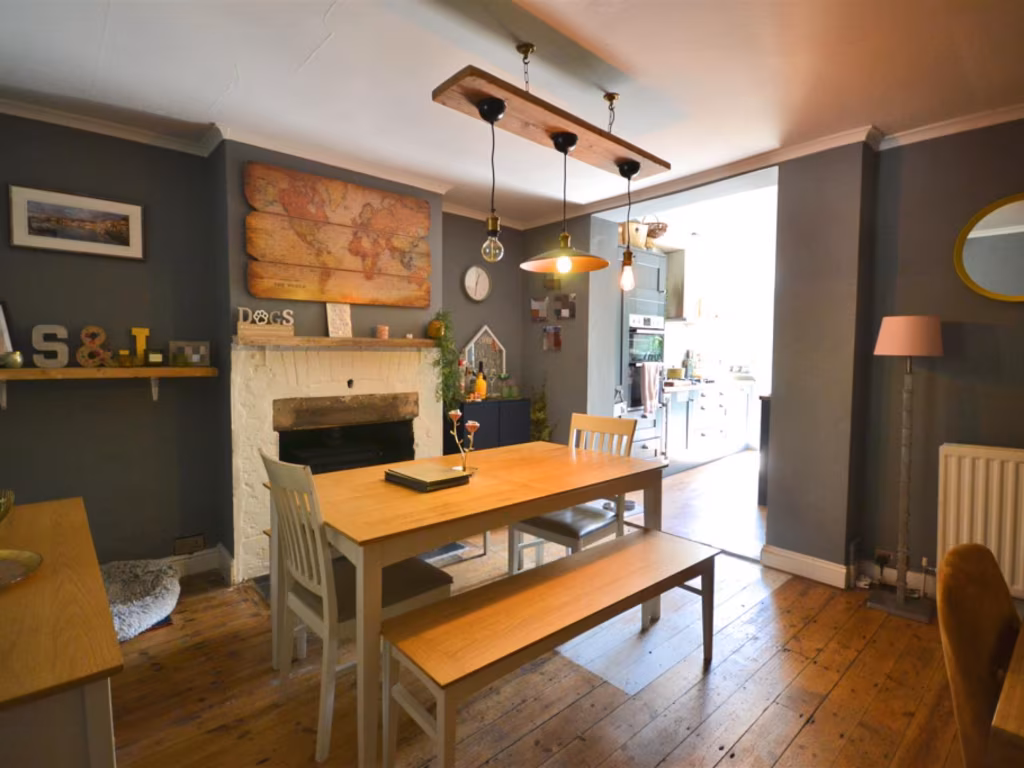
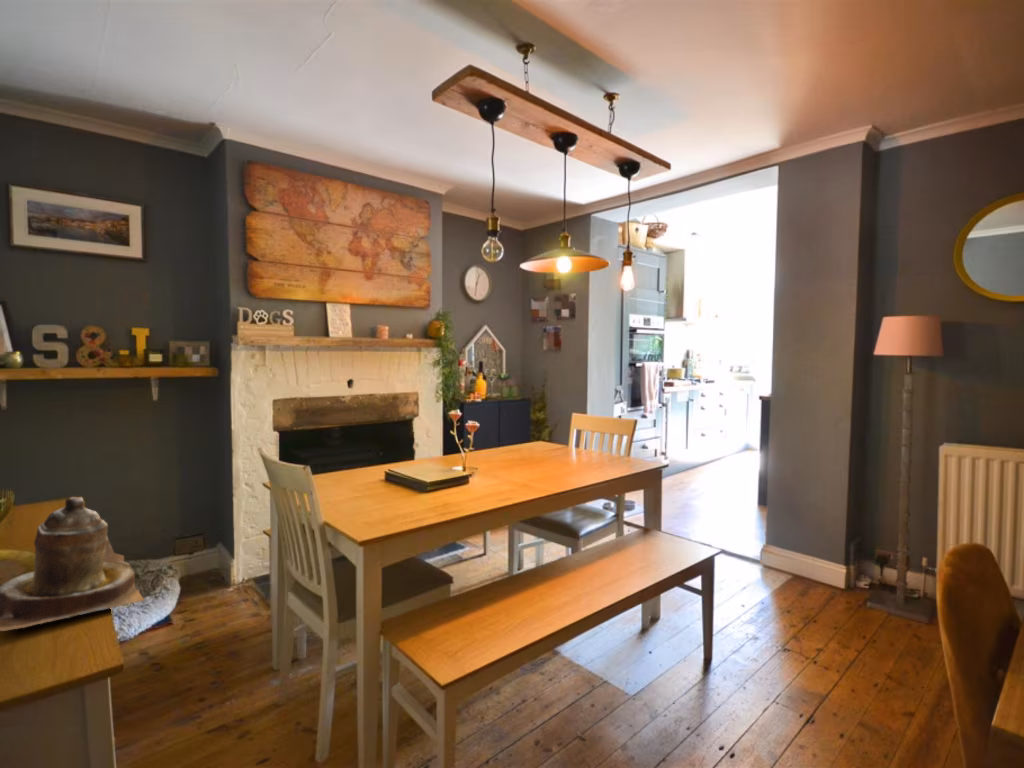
+ teapot [0,496,145,632]
